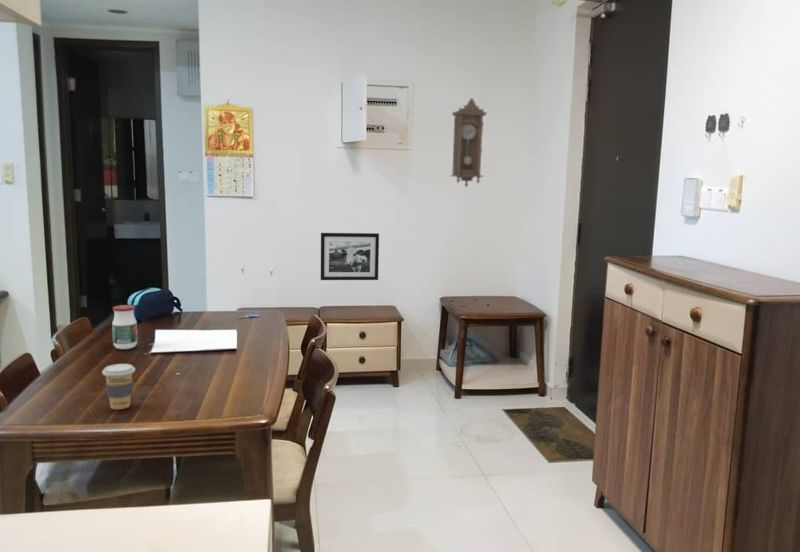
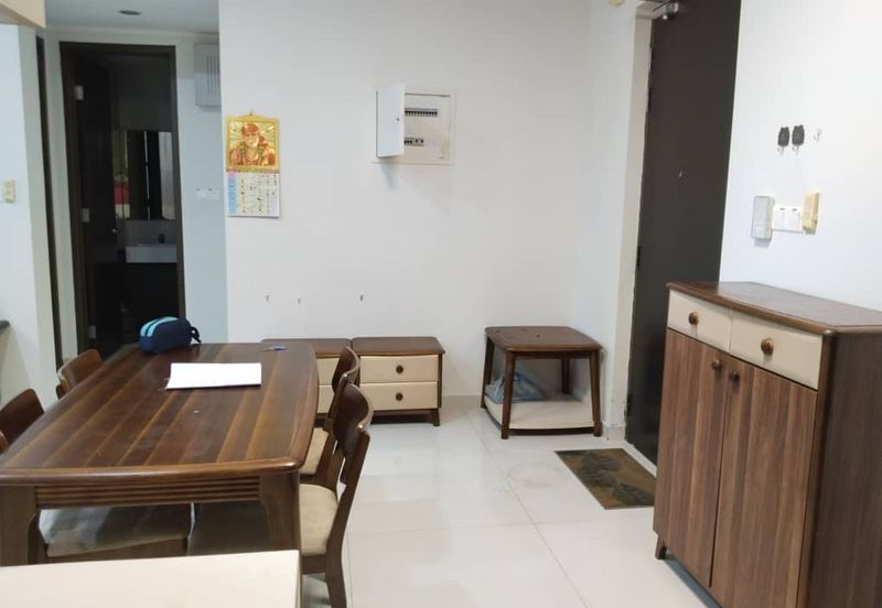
- coffee cup [101,363,136,410]
- jar [111,304,138,350]
- picture frame [320,232,380,281]
- pendulum clock [449,97,488,188]
